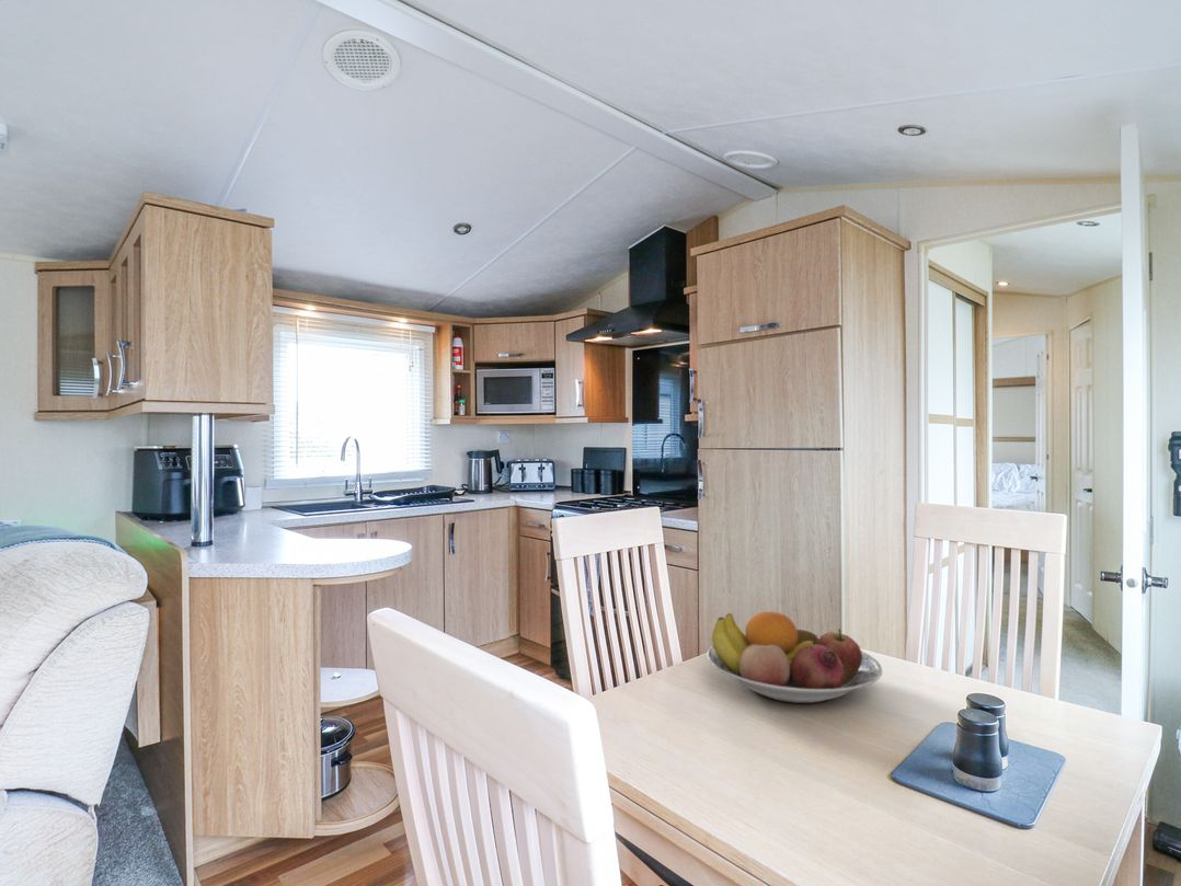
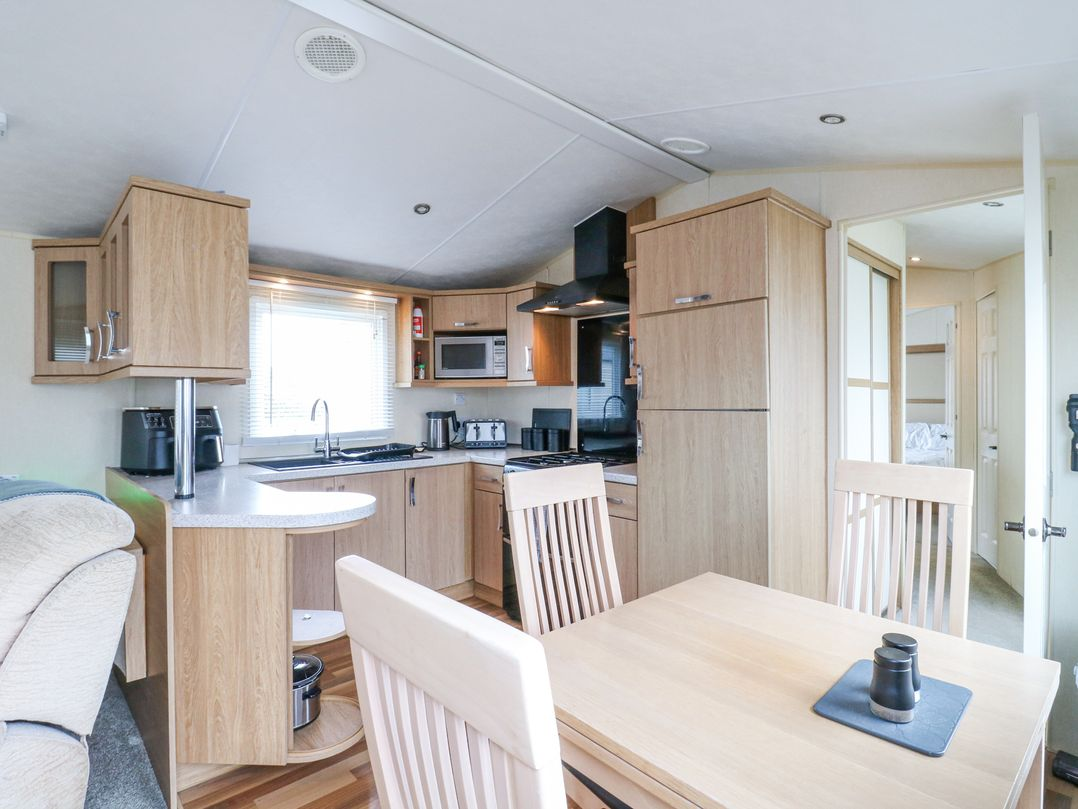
- fruit bowl [707,610,883,704]
